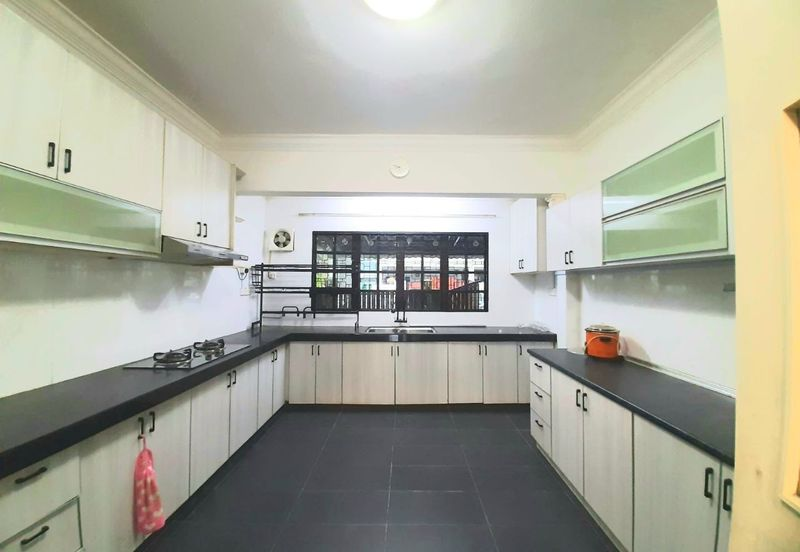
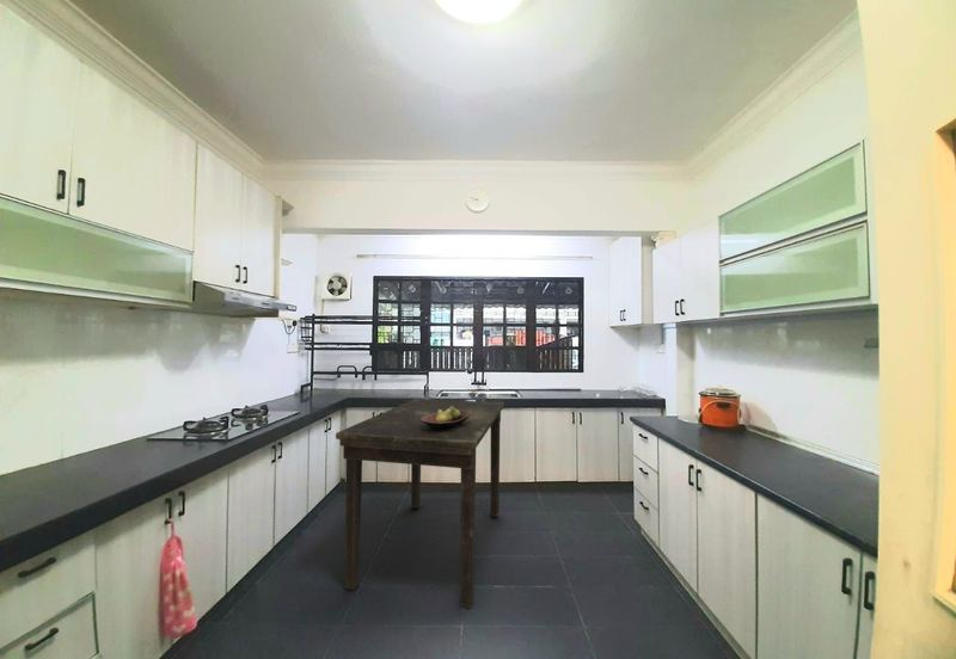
+ fruit bowl [421,406,471,431]
+ dining table [335,398,505,610]
